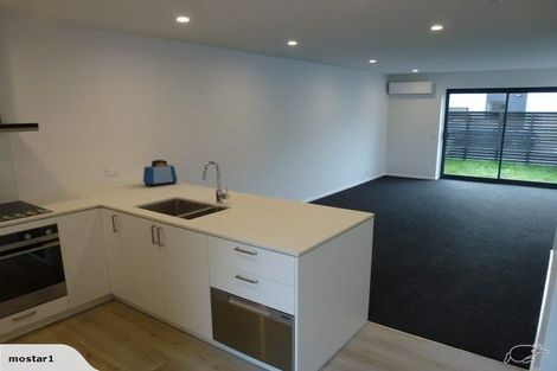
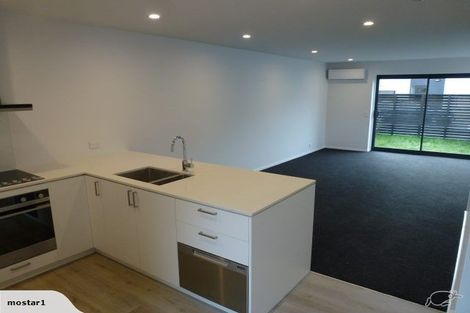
- toaster [142,159,179,188]
